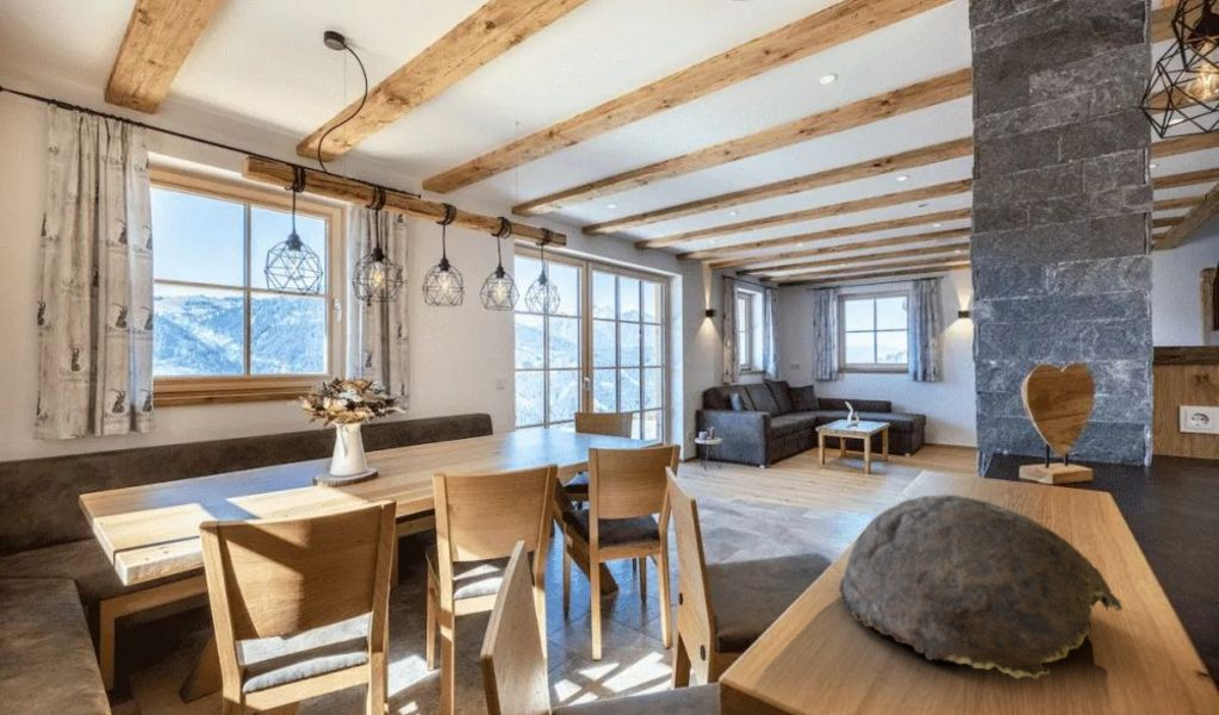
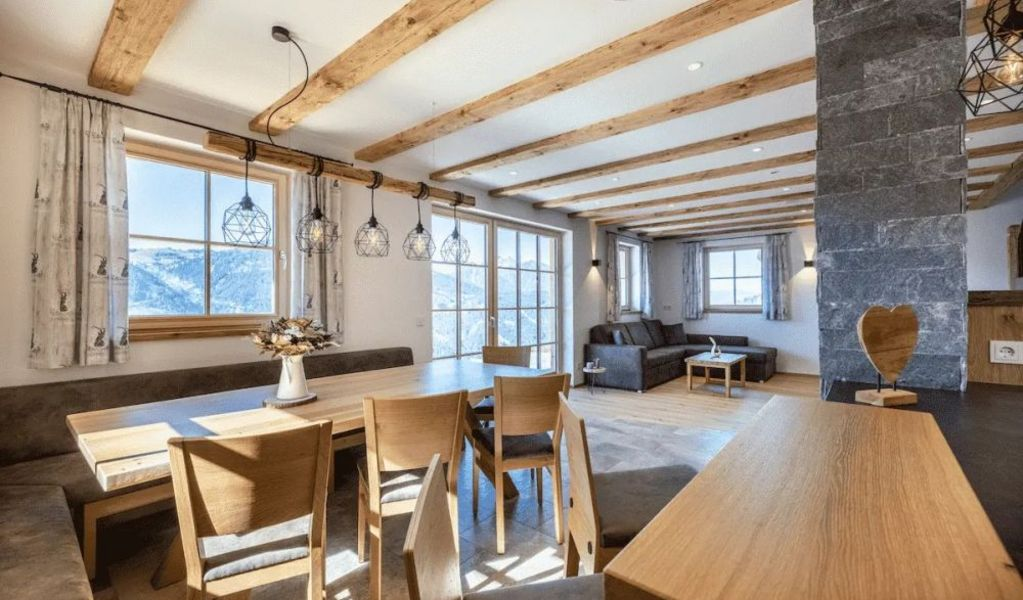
- decorative bowl [839,493,1124,679]
